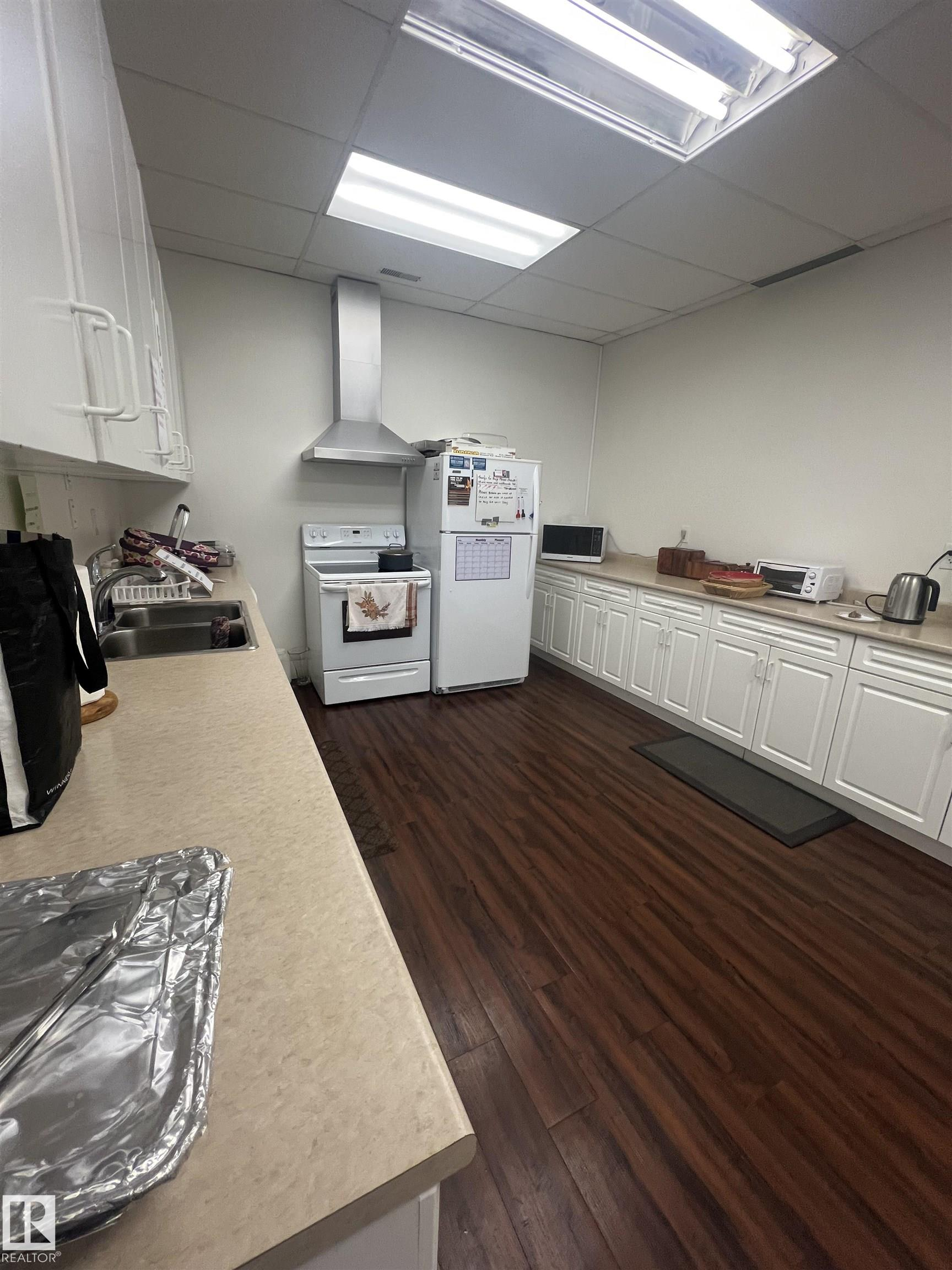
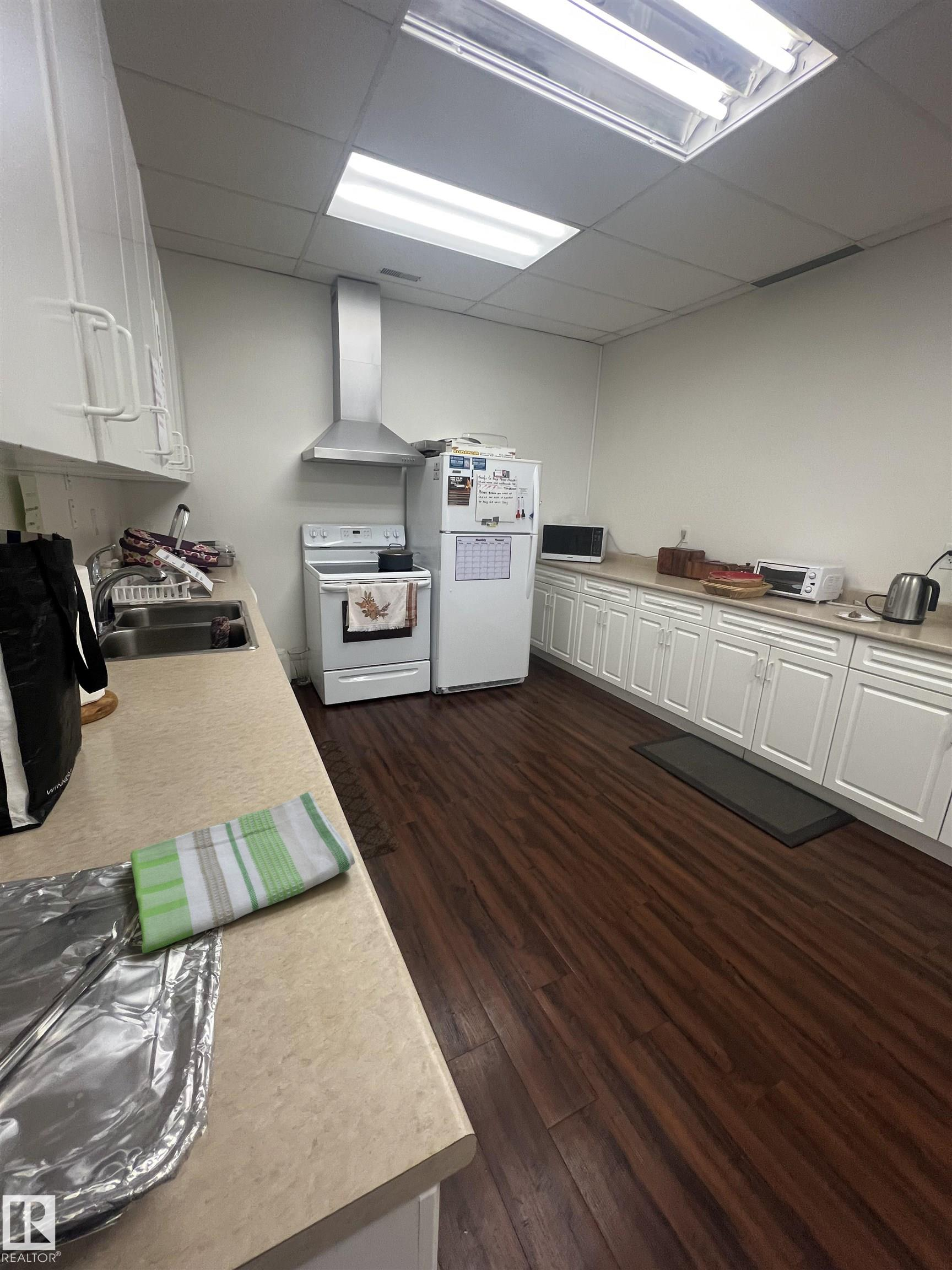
+ dish towel [130,792,355,954]
